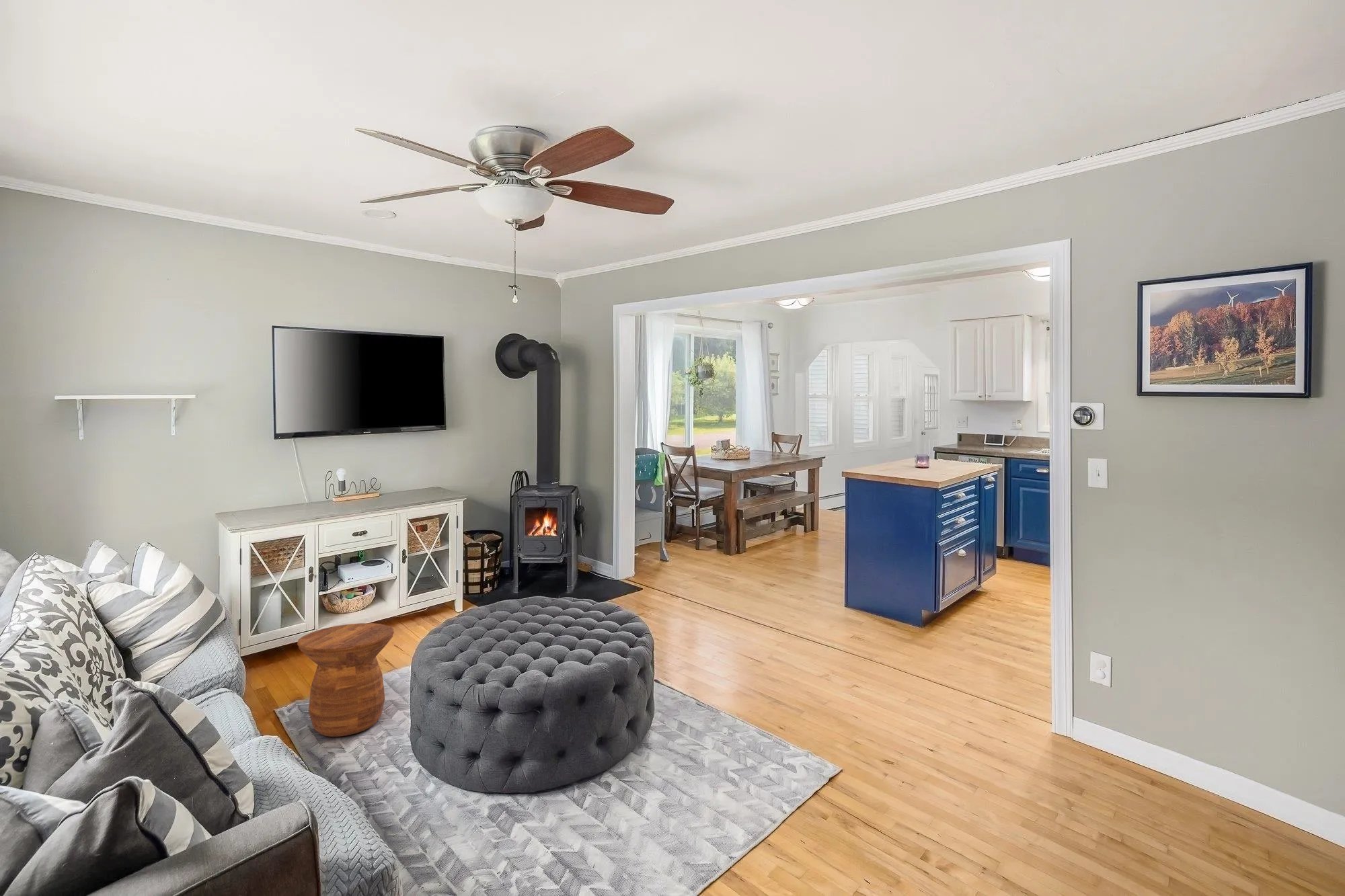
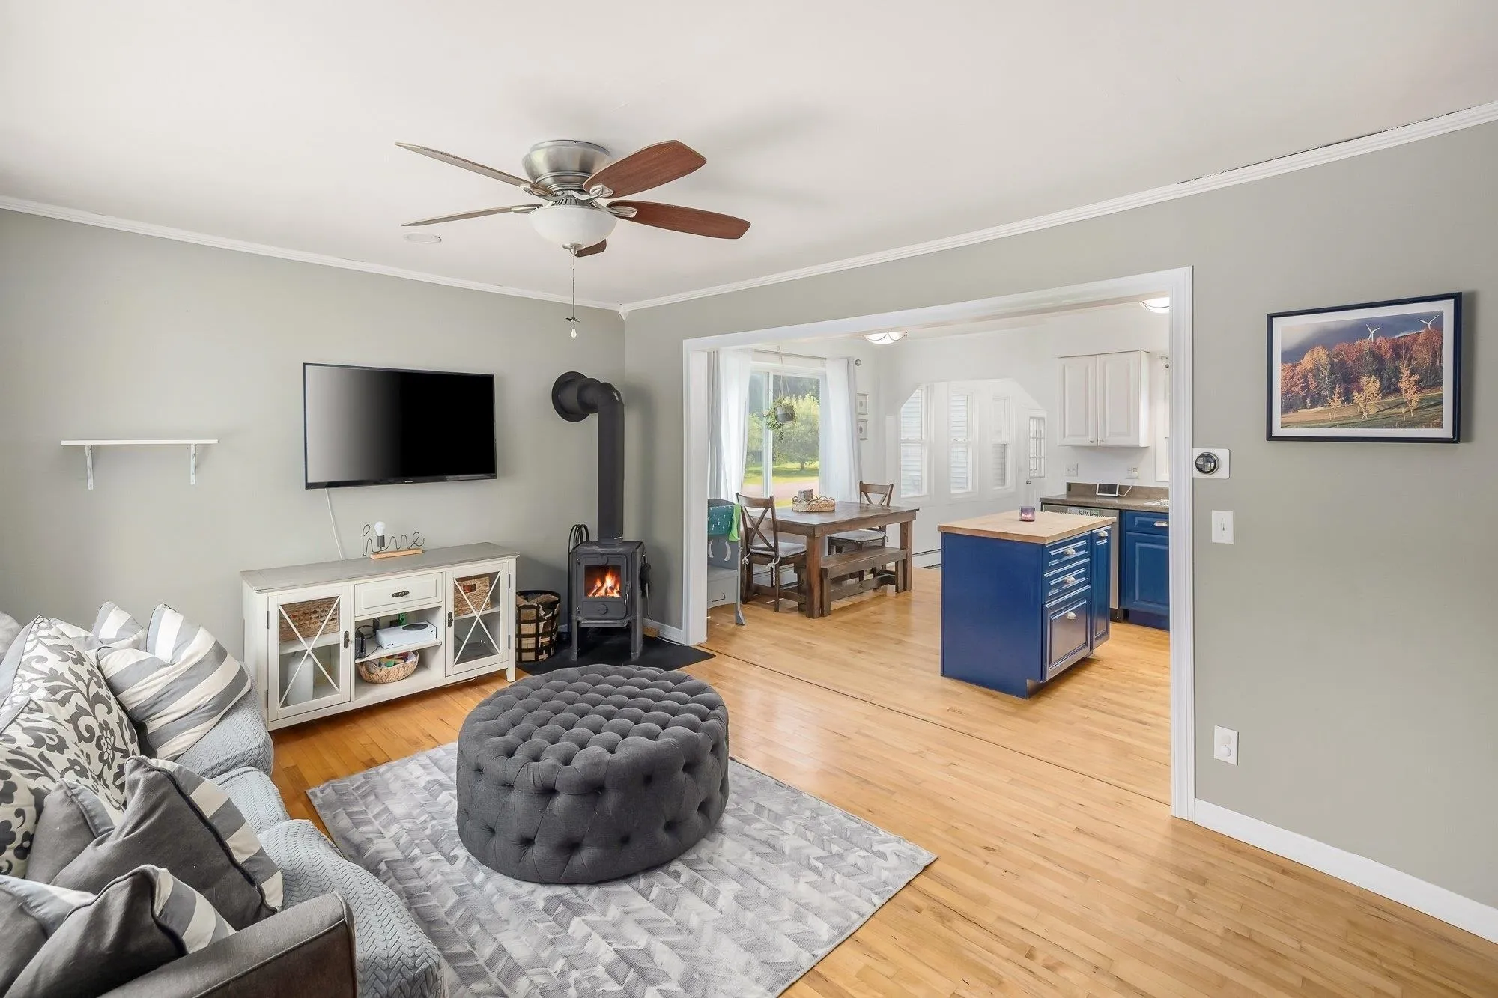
- side table [297,622,395,737]
